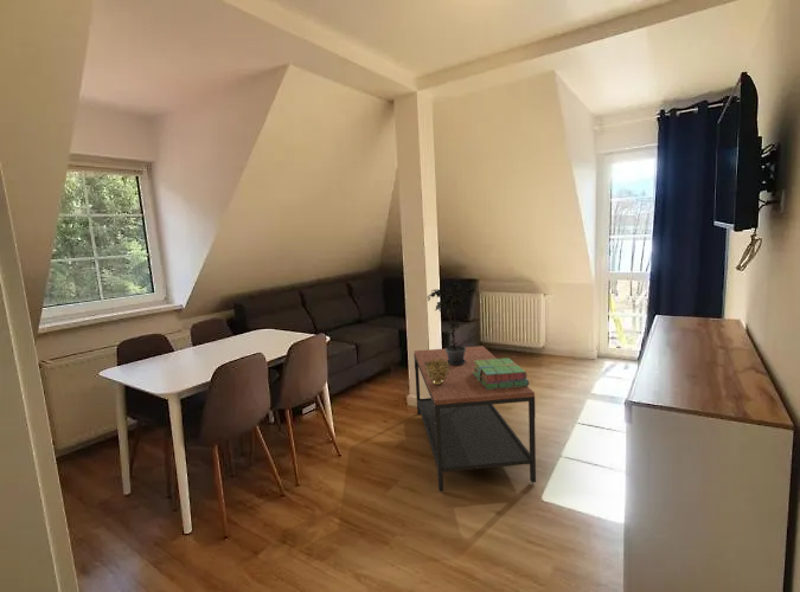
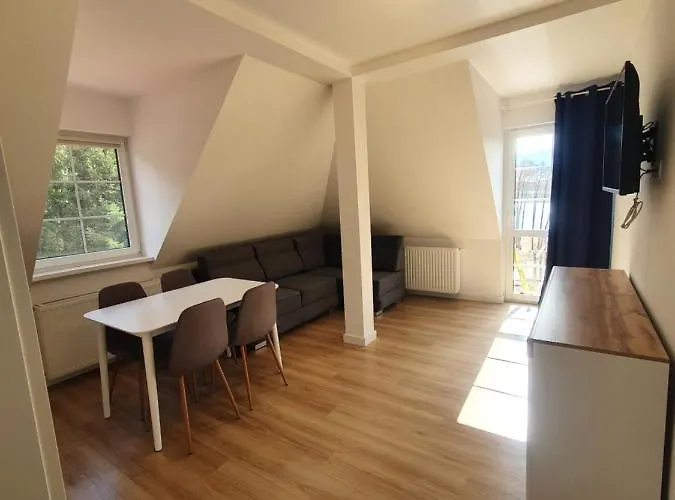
- coffee table [412,345,537,493]
- decorative bowl [424,359,449,386]
- potted plant [427,279,476,366]
- stack of books [473,358,530,390]
